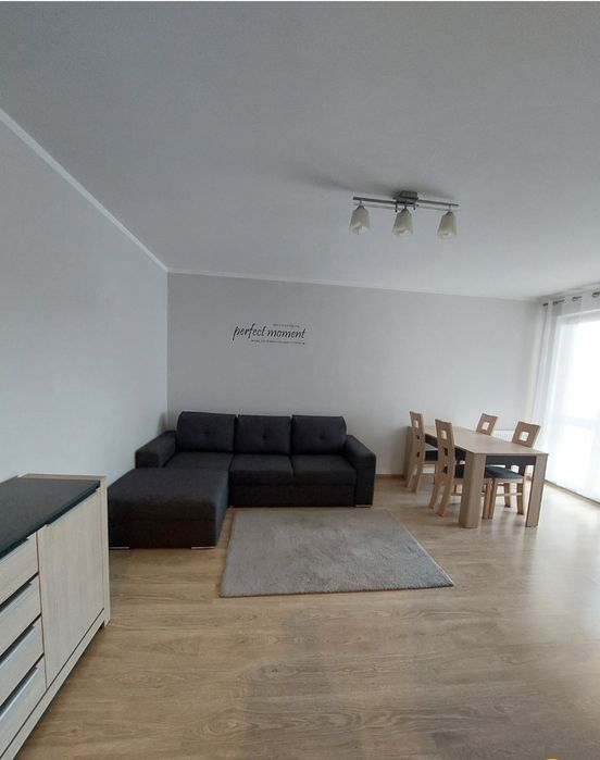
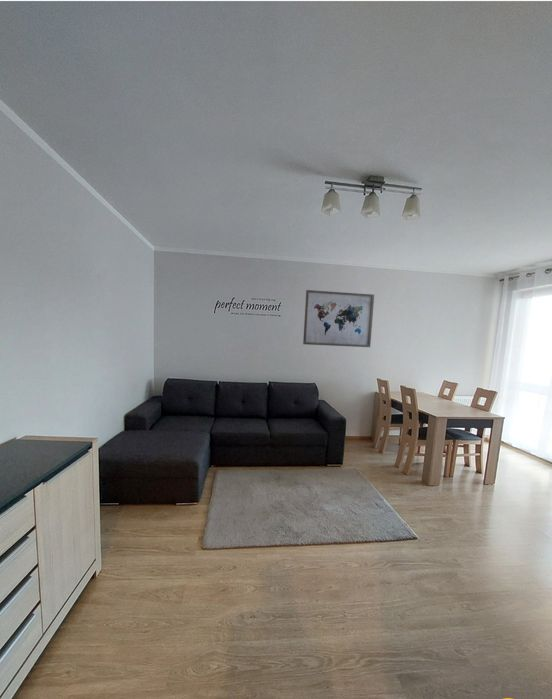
+ wall art [302,289,375,348]
